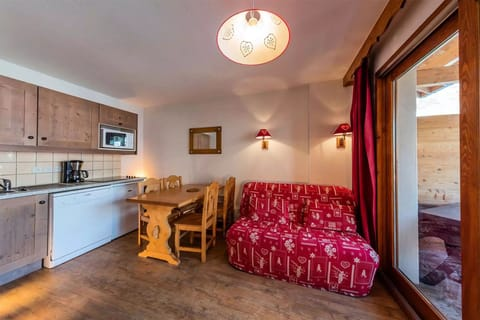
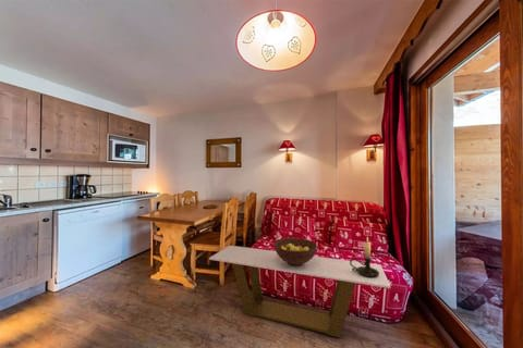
+ coffee table [208,245,391,338]
+ fruit bowl [273,237,318,266]
+ candle holder [350,236,379,277]
